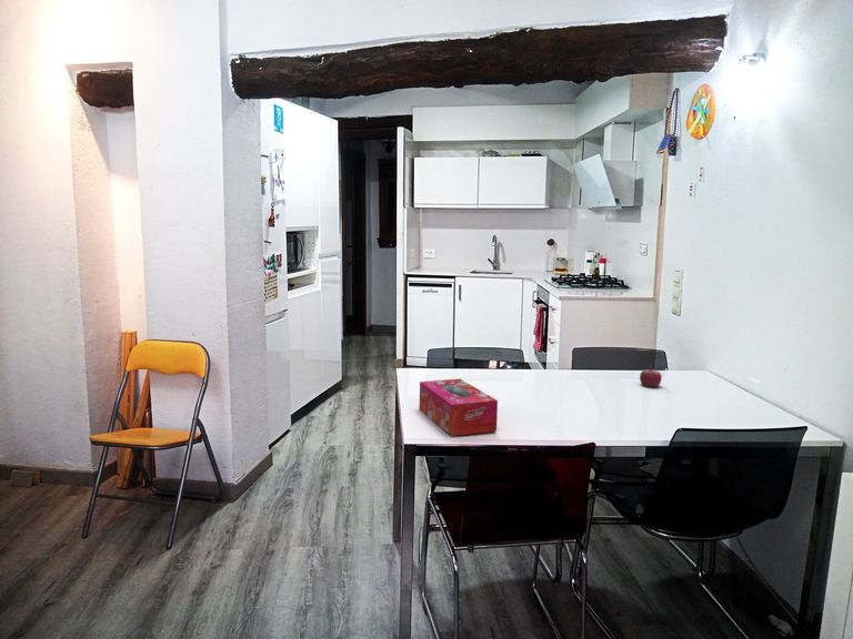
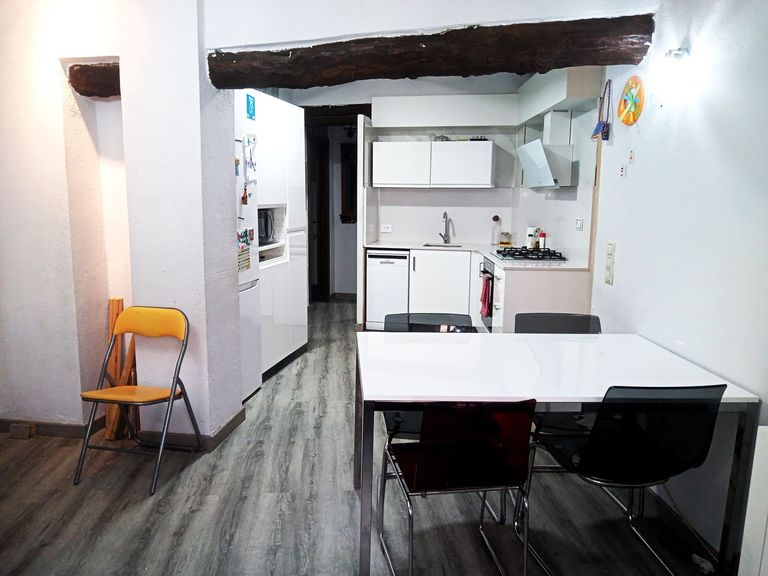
- fruit [639,365,663,388]
- tissue box [419,378,499,437]
